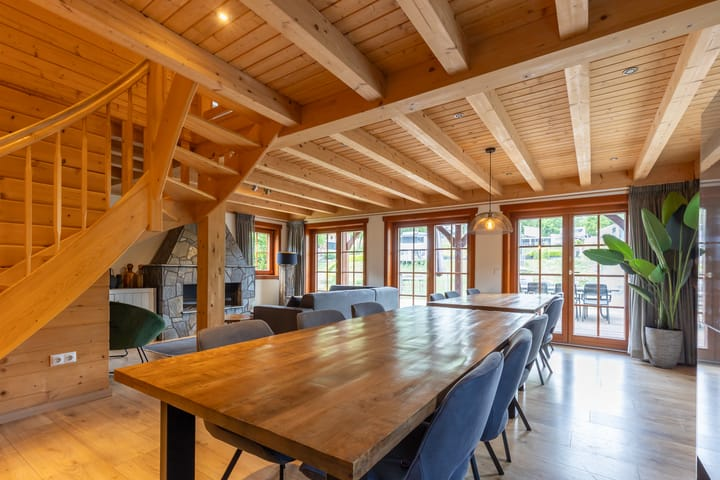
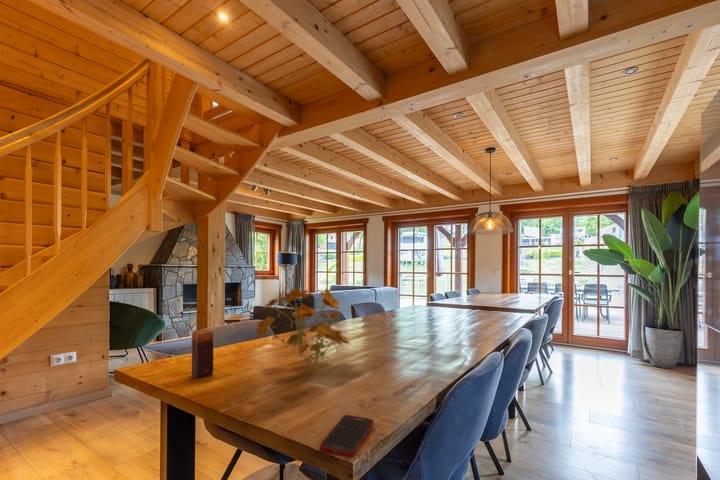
+ flower arrangement [255,287,351,374]
+ candle [191,328,214,379]
+ cell phone [319,414,375,458]
